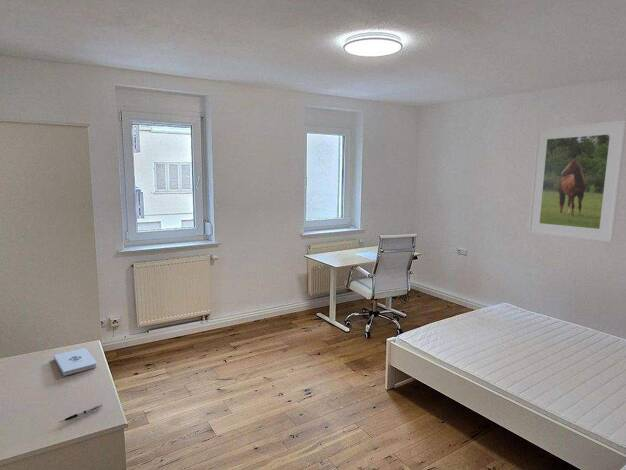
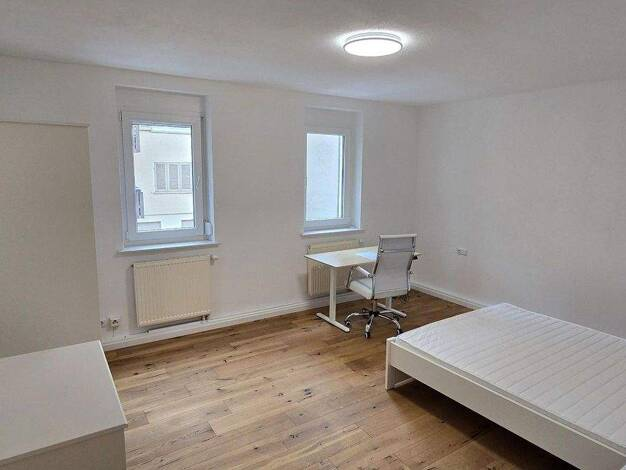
- pen [58,404,103,424]
- notepad [53,347,98,377]
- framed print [527,119,626,243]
